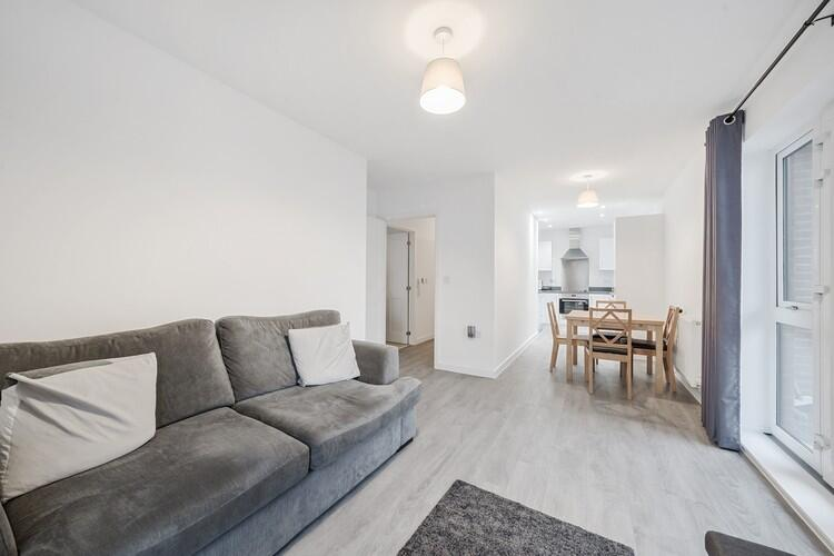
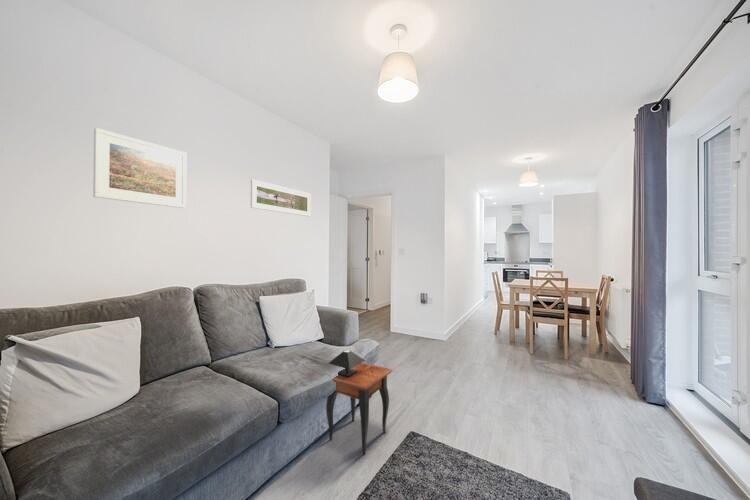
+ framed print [250,178,312,218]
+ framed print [92,127,187,209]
+ side table [325,349,394,456]
